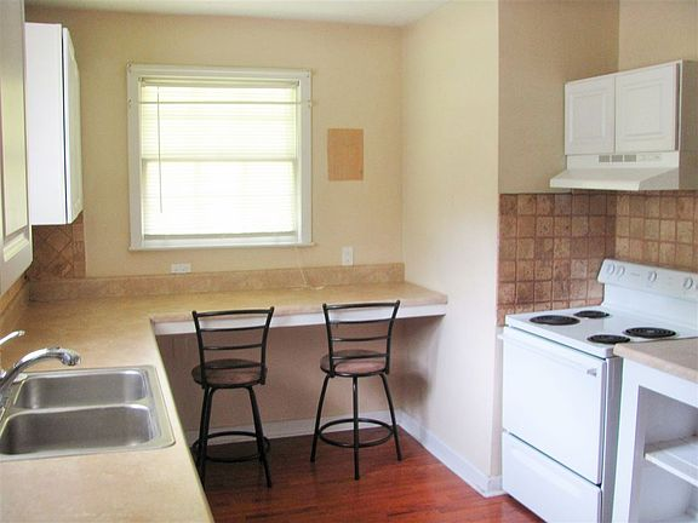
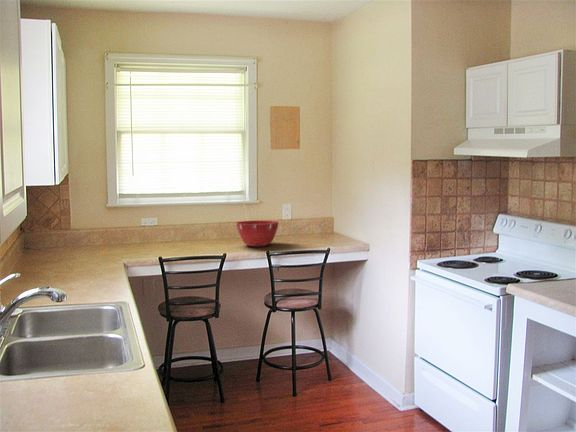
+ mixing bowl [235,220,280,247]
